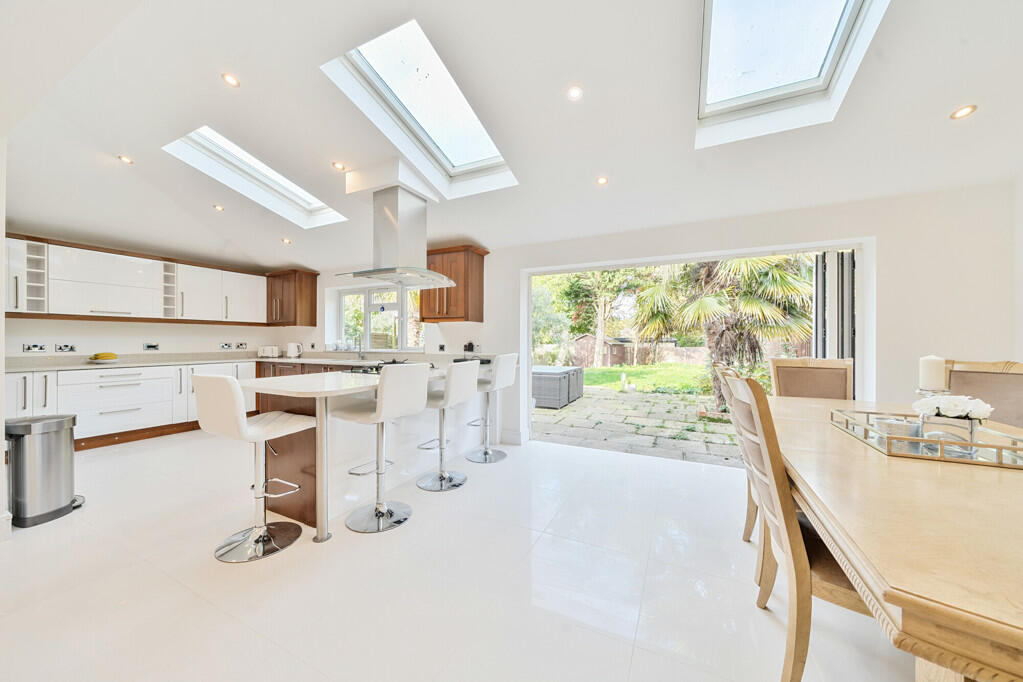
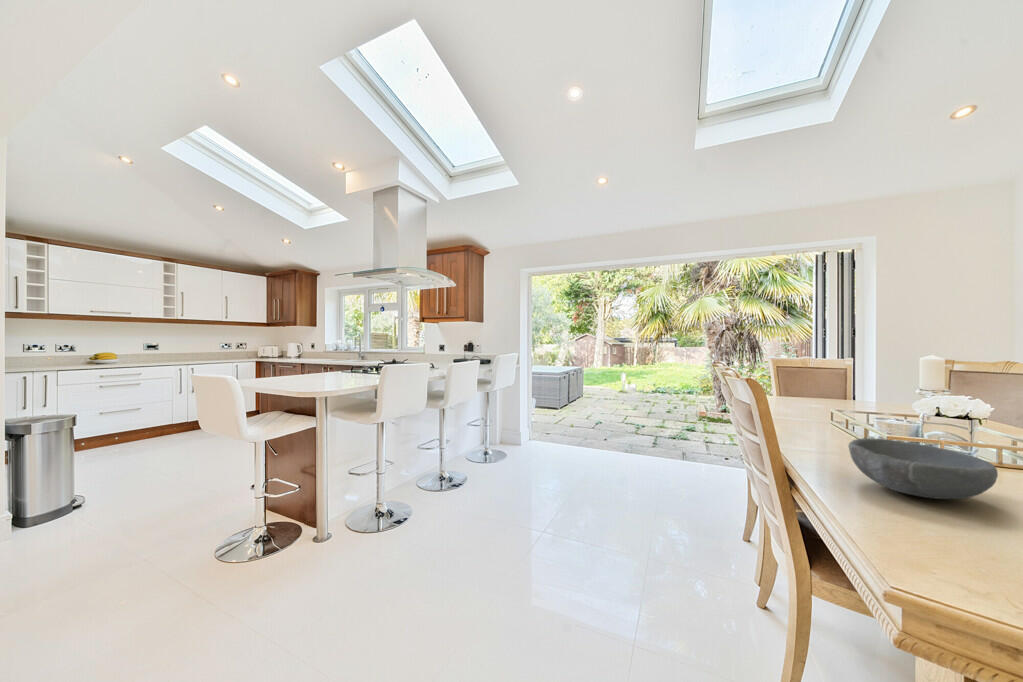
+ bowl [848,437,999,500]
